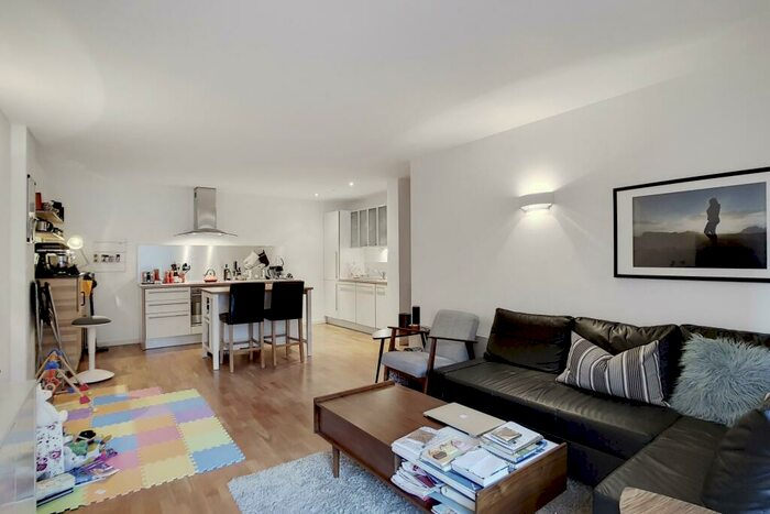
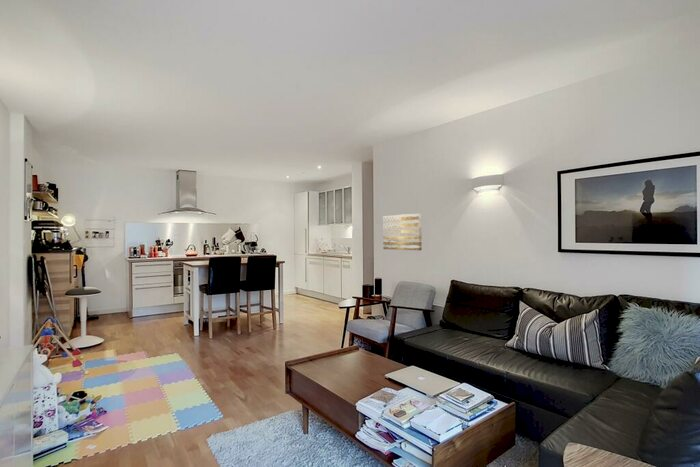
+ wall art [382,212,423,251]
